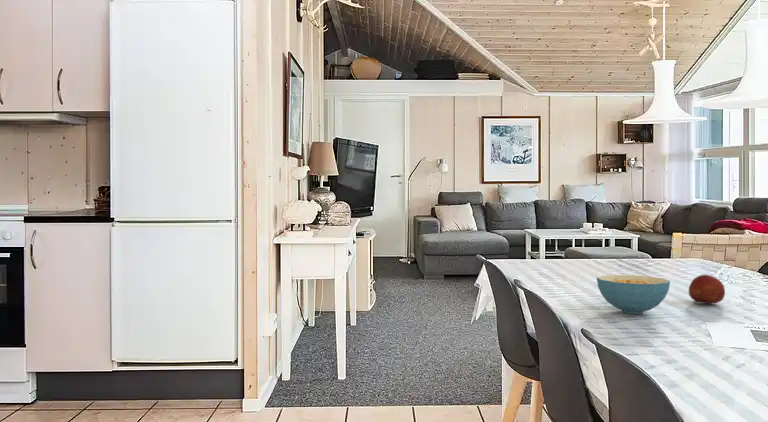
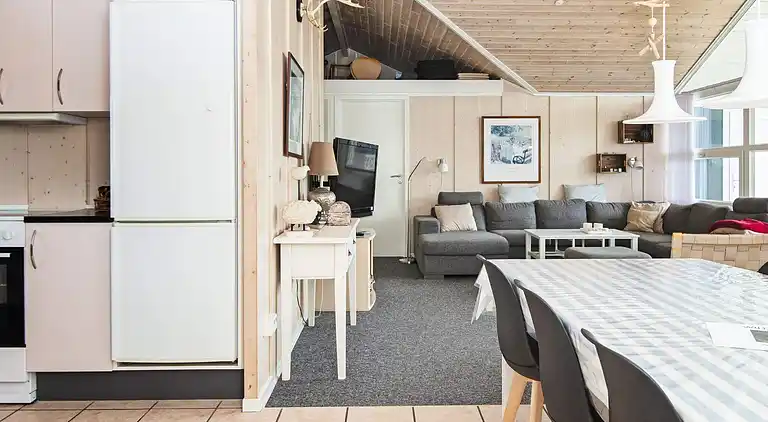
- cereal bowl [596,274,671,315]
- fruit [688,274,726,306]
